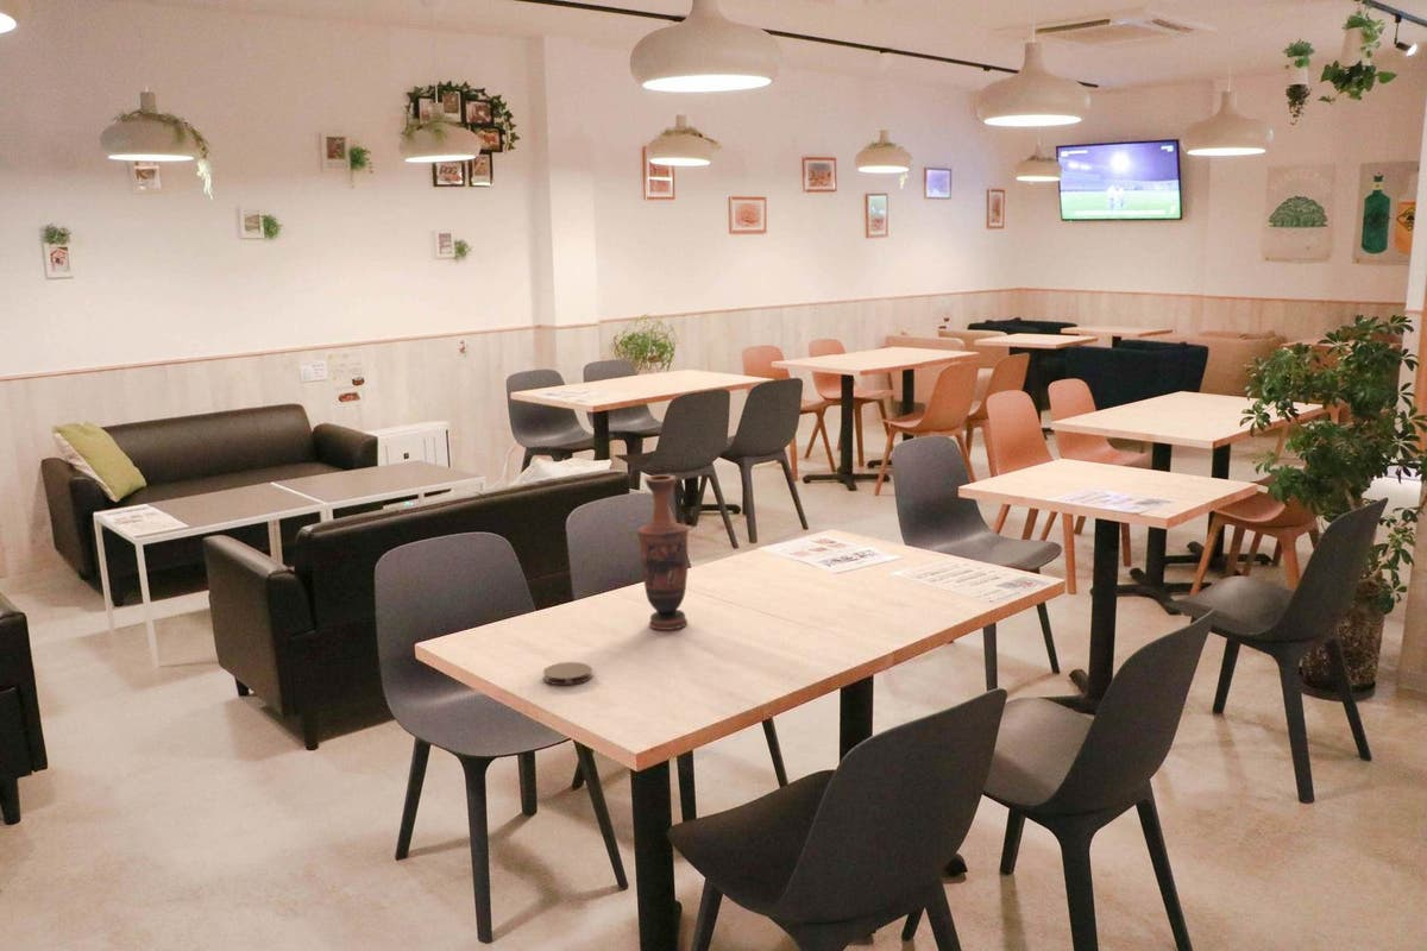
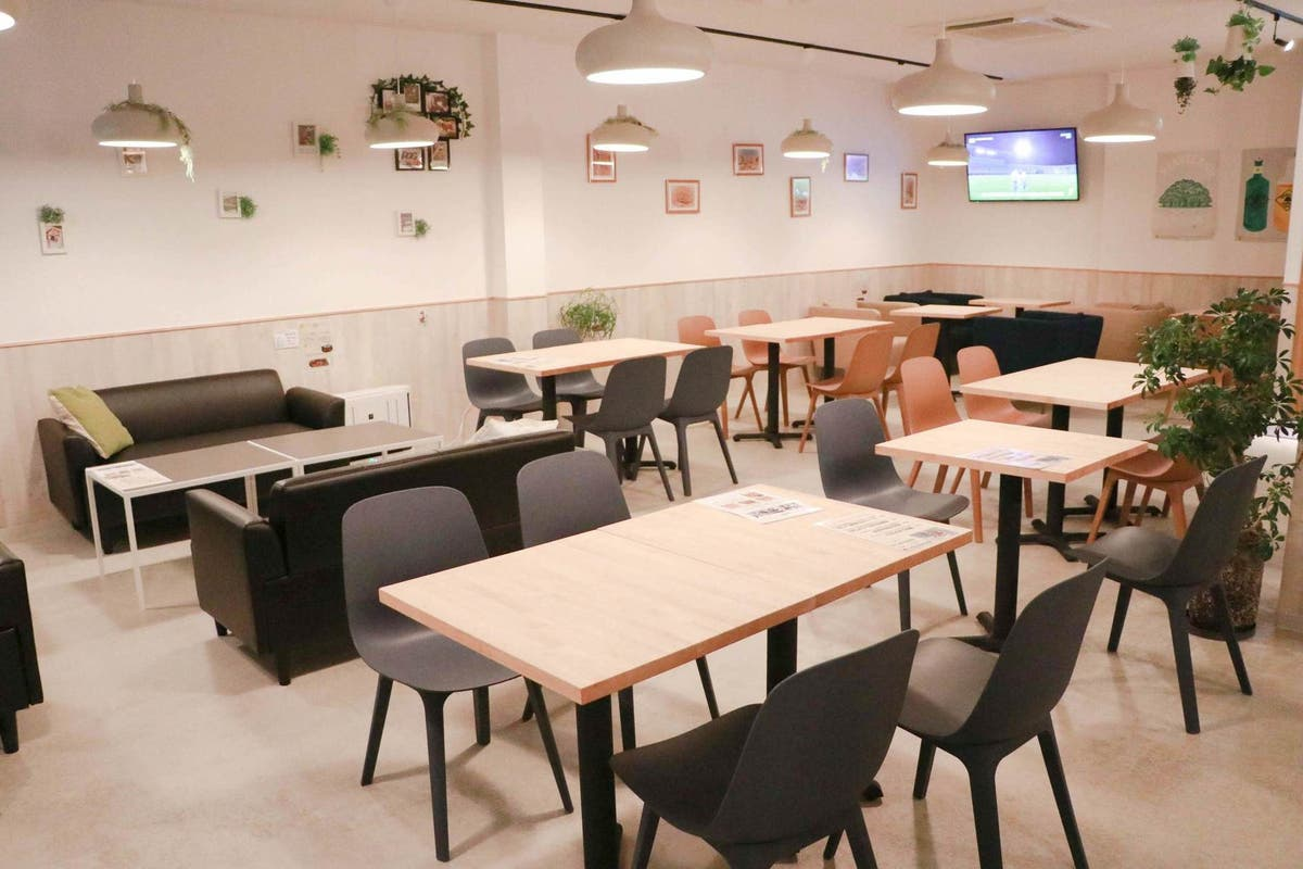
- vase [636,473,690,631]
- coaster [542,661,593,686]
